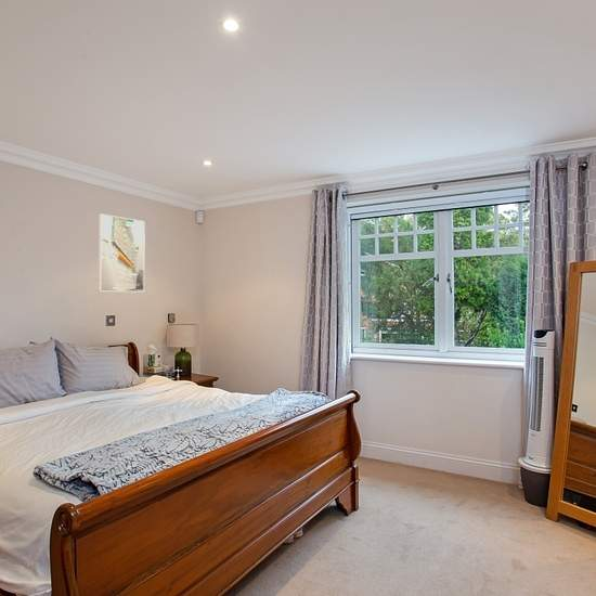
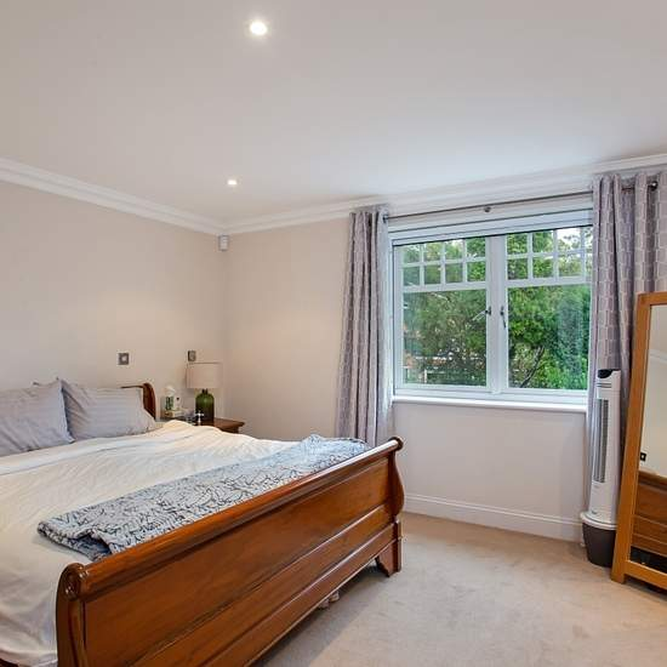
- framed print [98,213,146,293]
